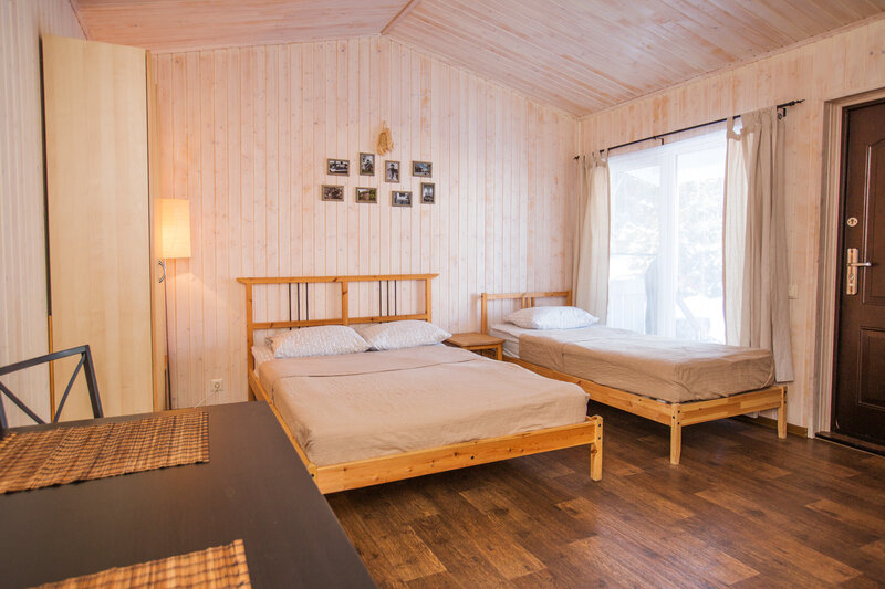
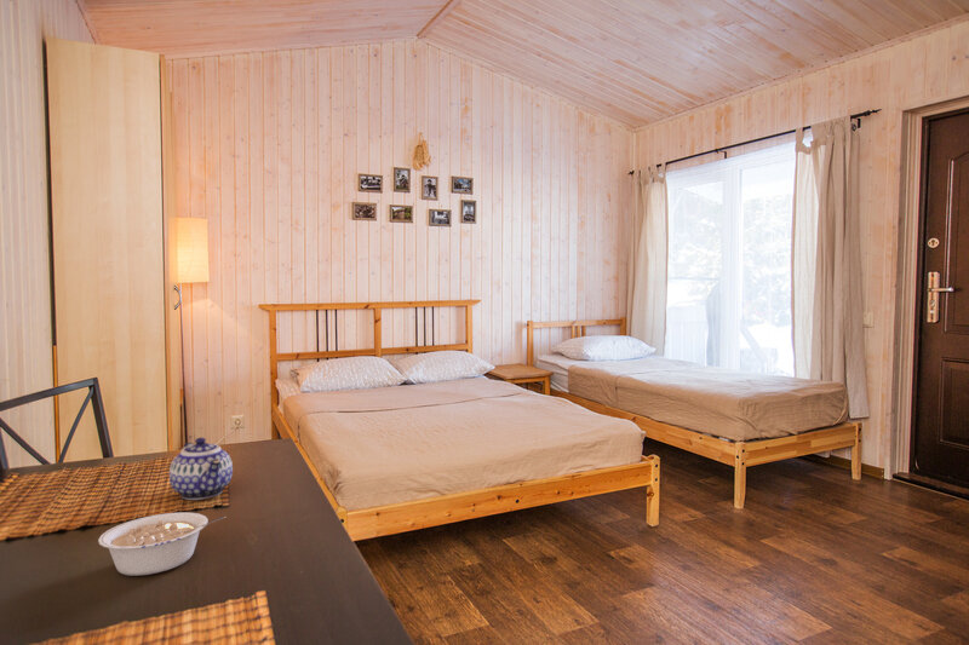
+ legume [97,512,228,577]
+ teapot [168,437,234,501]
